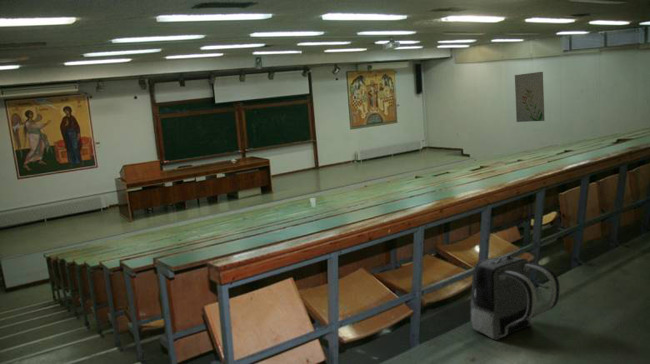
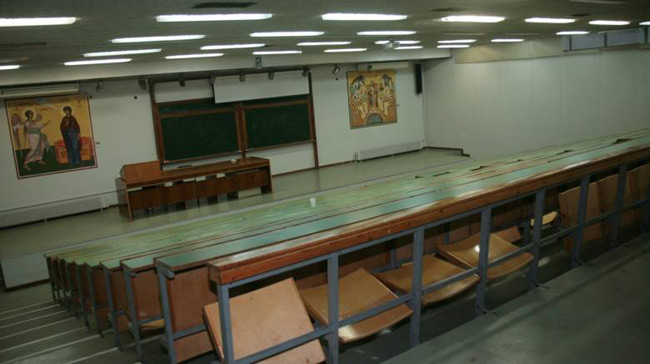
- wall art [514,71,546,123]
- backpack [469,254,561,341]
